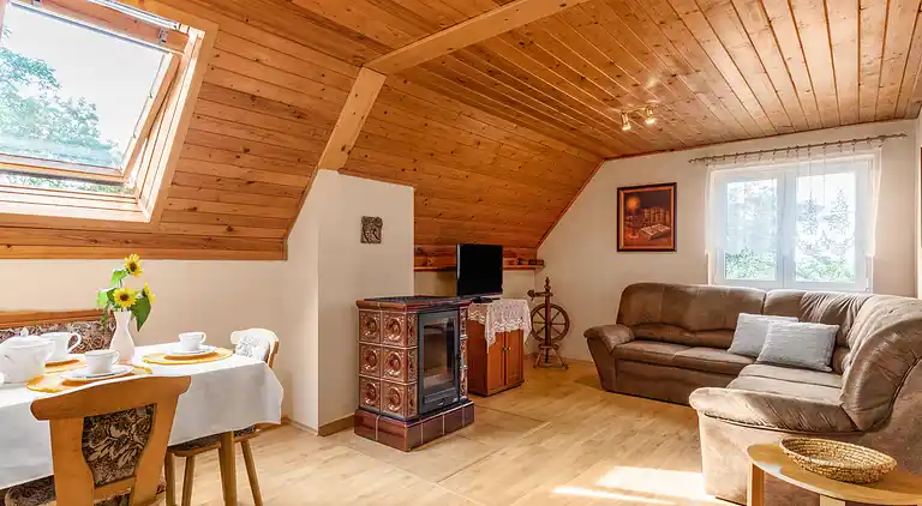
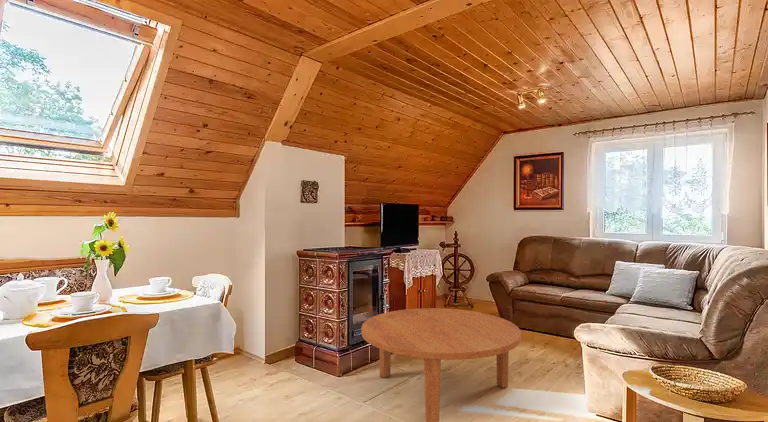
+ coffee table [360,307,522,422]
